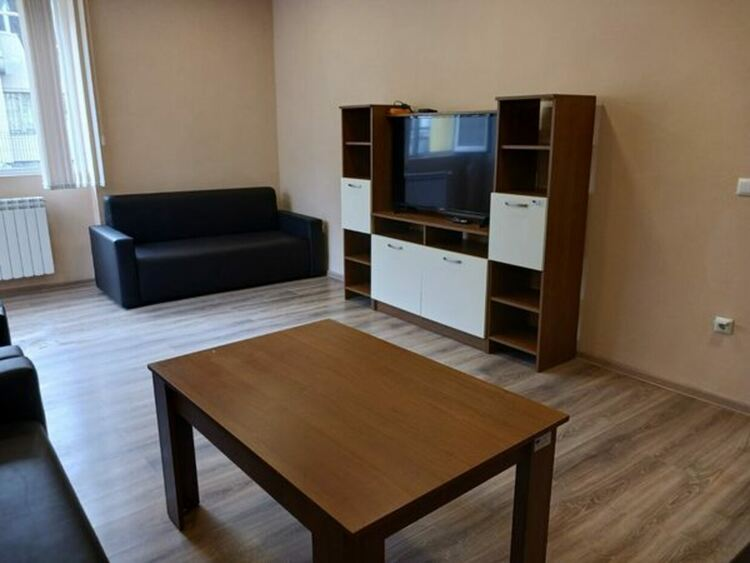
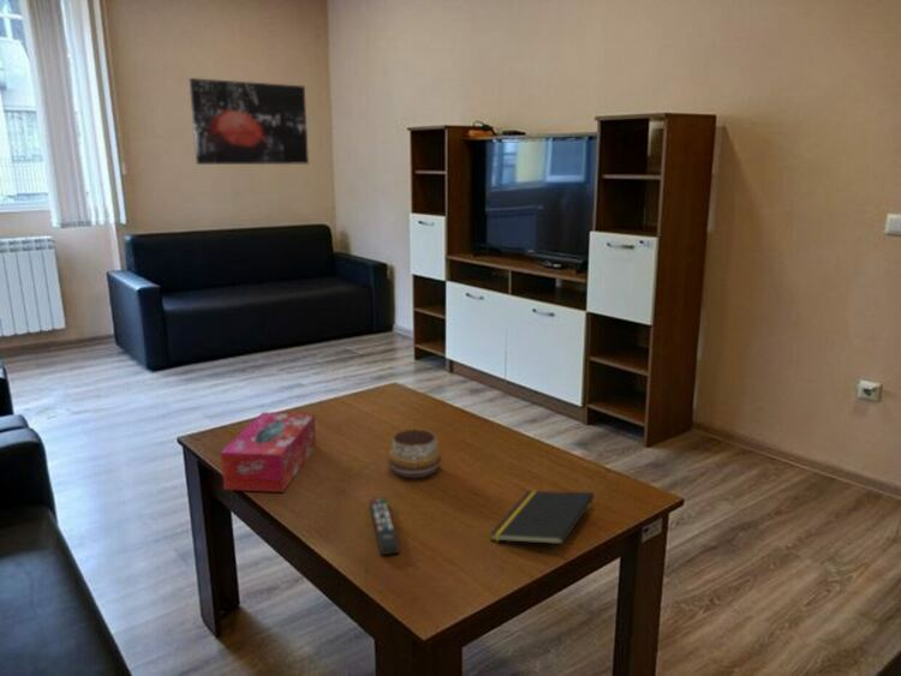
+ decorative bowl [387,429,442,479]
+ notepad [489,490,595,545]
+ remote control [369,497,401,556]
+ tissue box [220,411,317,493]
+ wall art [189,77,310,166]
